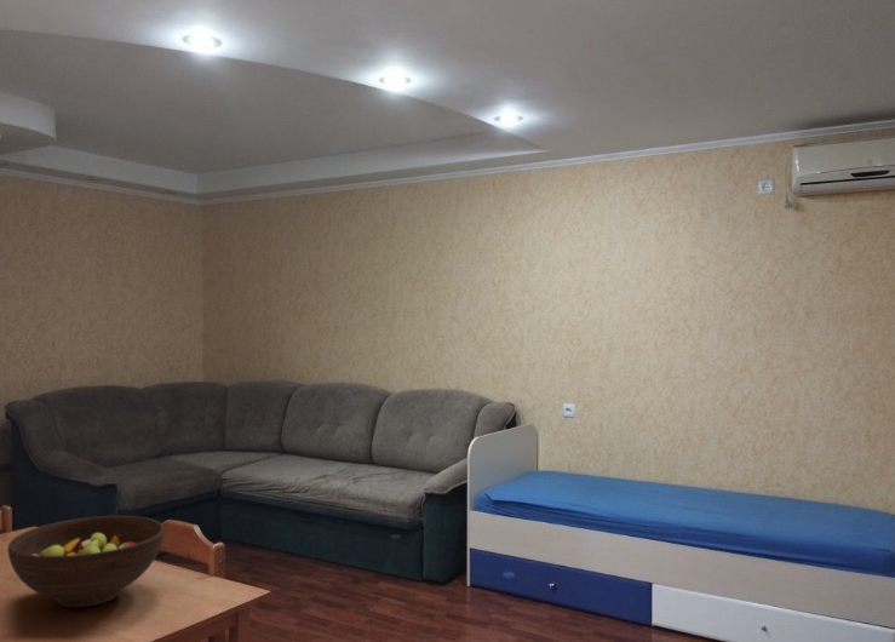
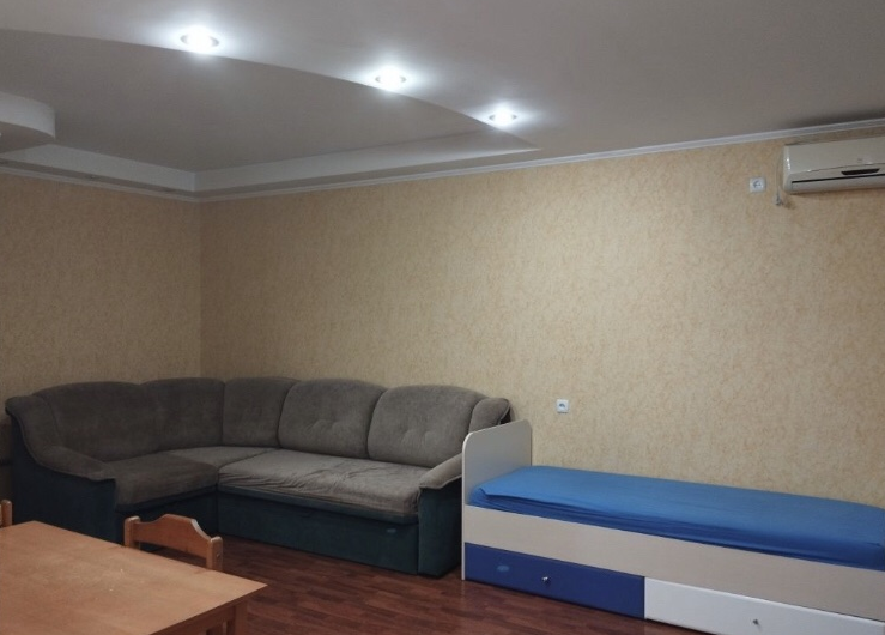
- fruit bowl [6,515,165,608]
